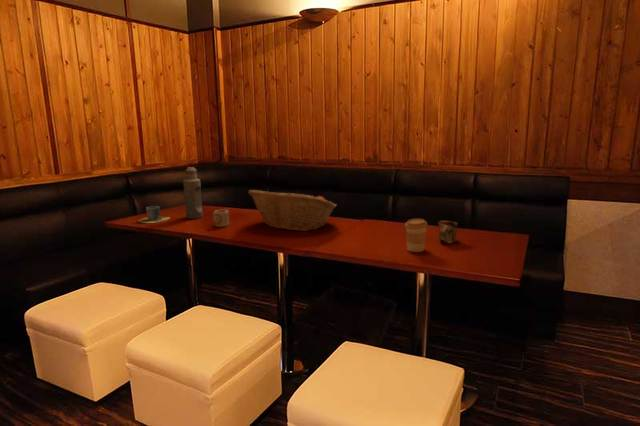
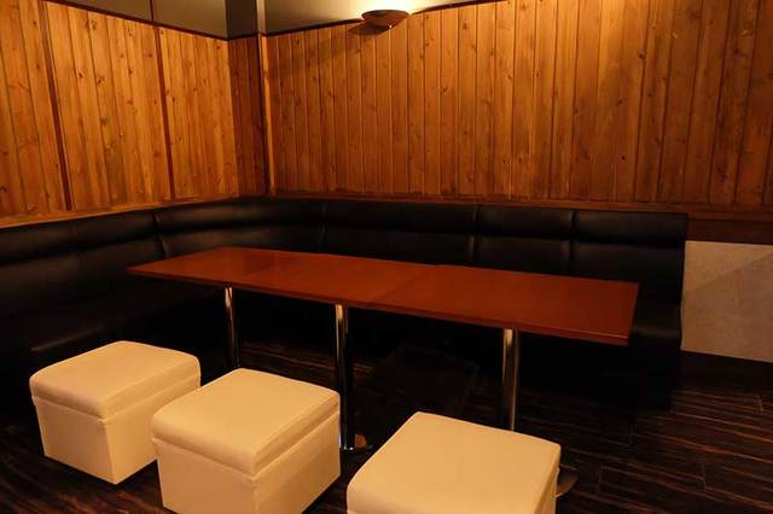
- mug [437,219,458,244]
- cup [211,209,230,228]
- coffee cup [404,218,429,253]
- cup [137,205,171,224]
- fruit basket [247,189,337,232]
- bottle [182,166,204,220]
